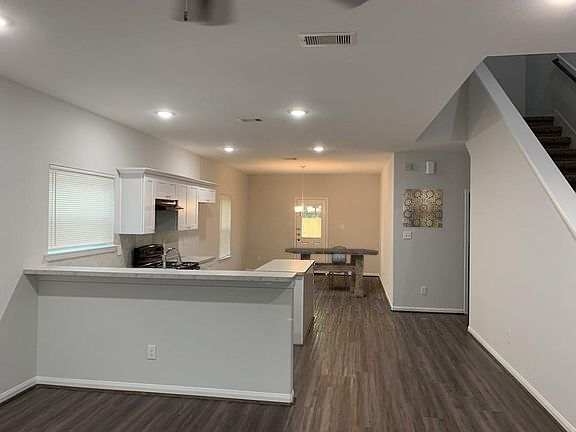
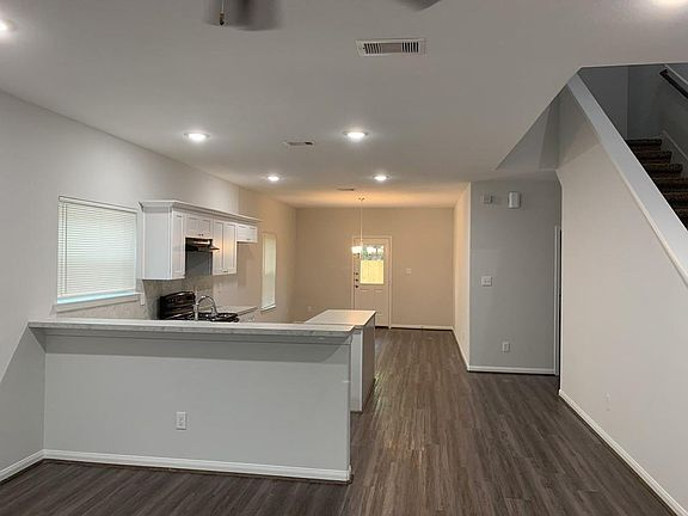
- wall art [402,188,444,229]
- dining table [284,247,380,298]
- chair [327,245,350,289]
